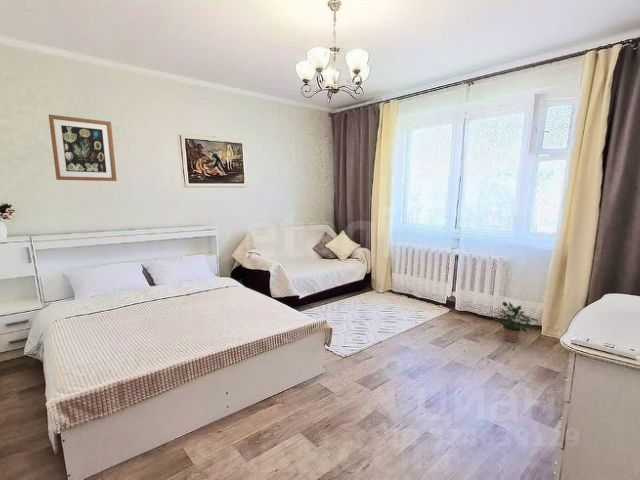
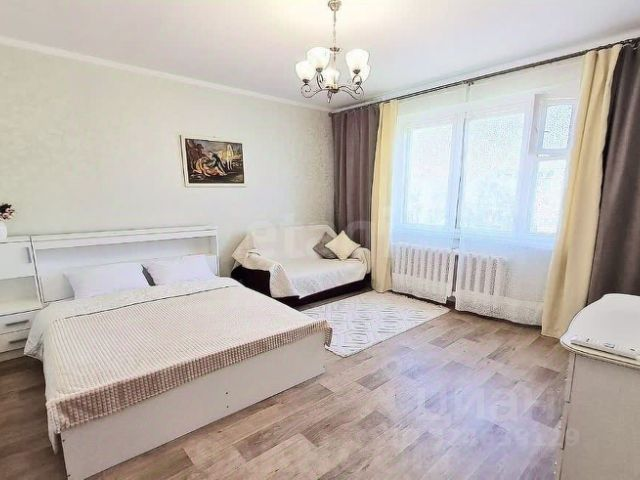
- potted plant [492,301,540,343]
- wall art [48,114,118,182]
